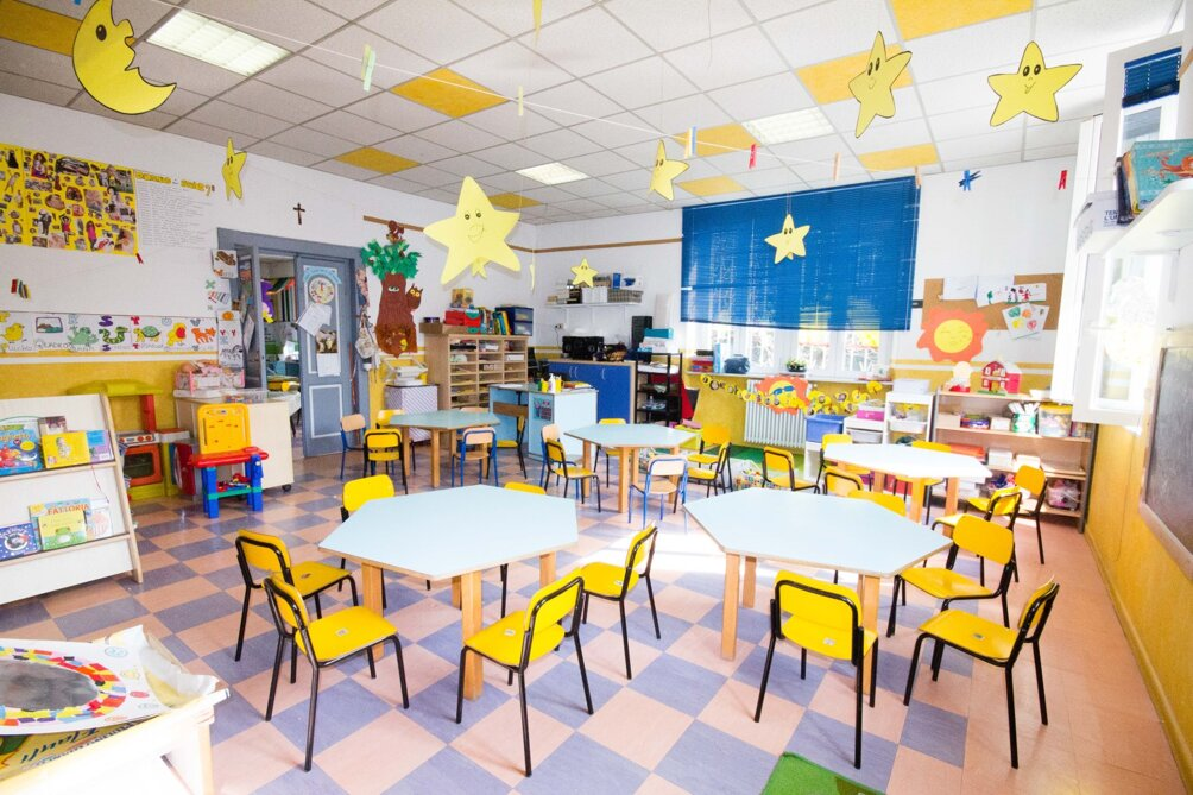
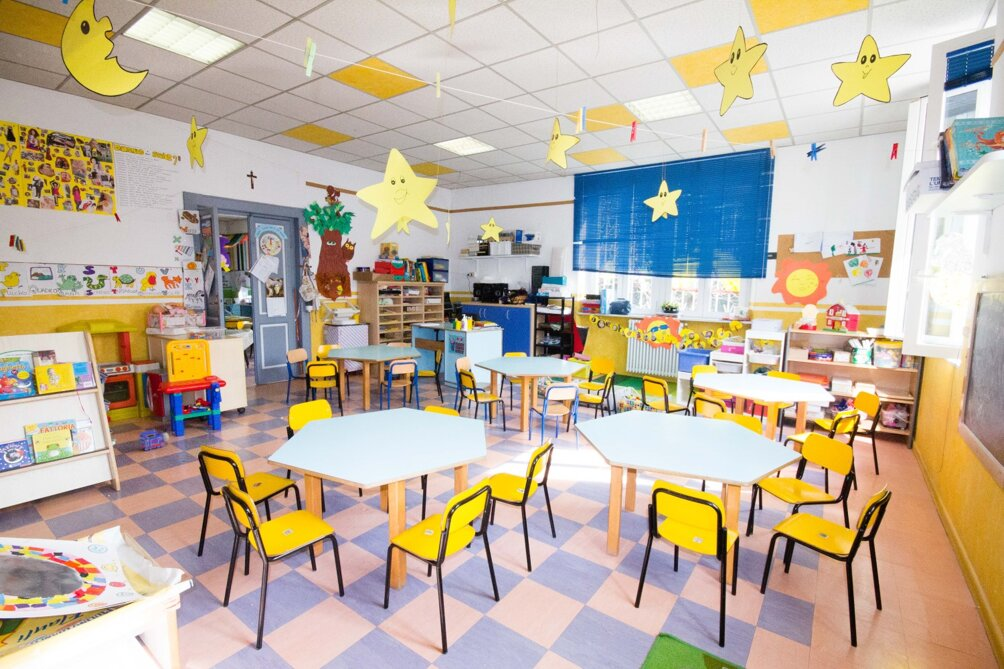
+ toy train [138,428,170,451]
